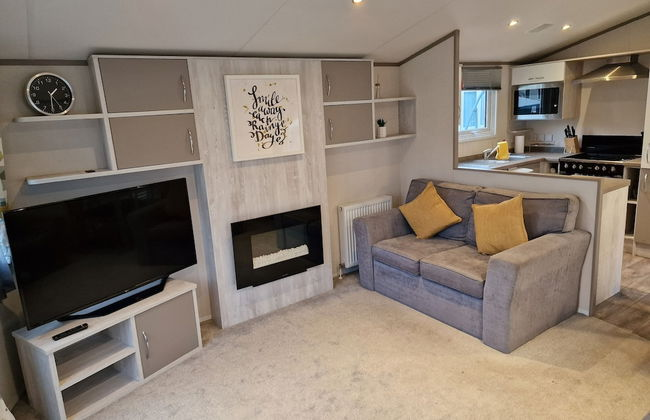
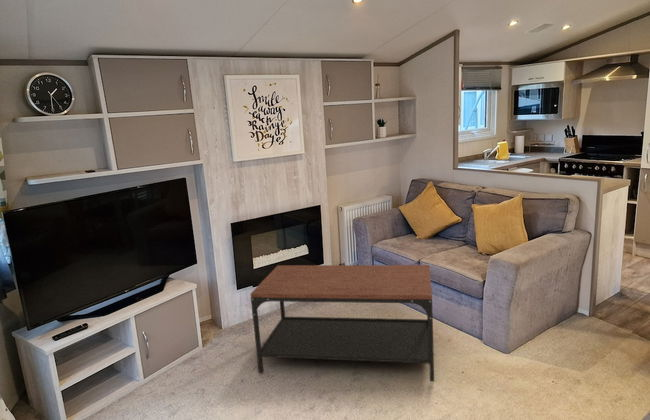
+ coffee table [250,264,435,382]
